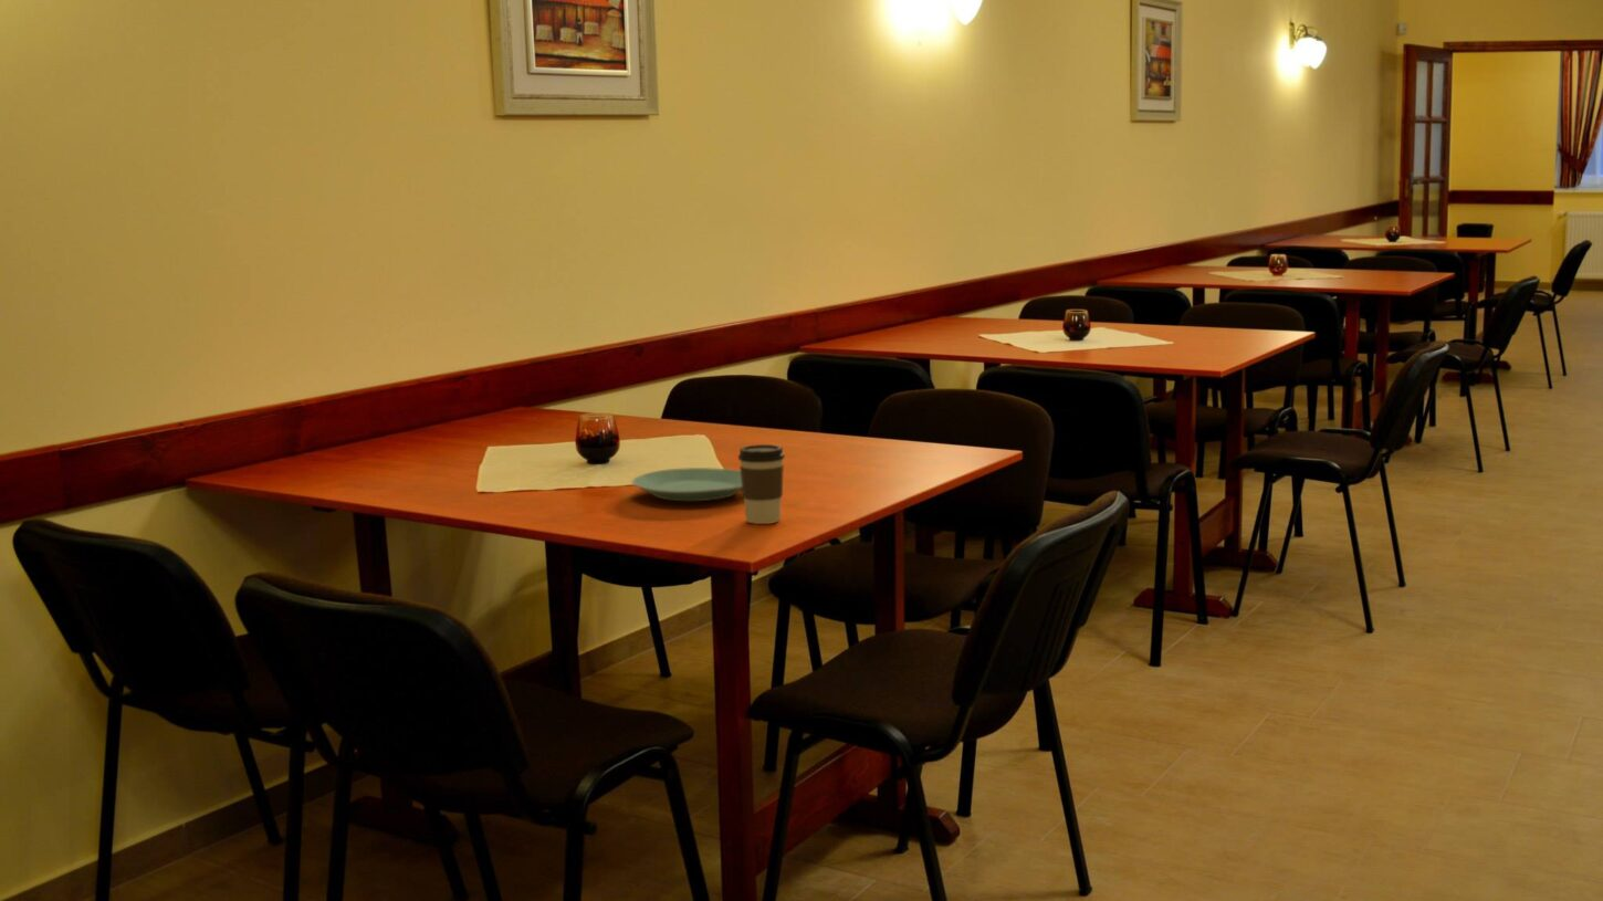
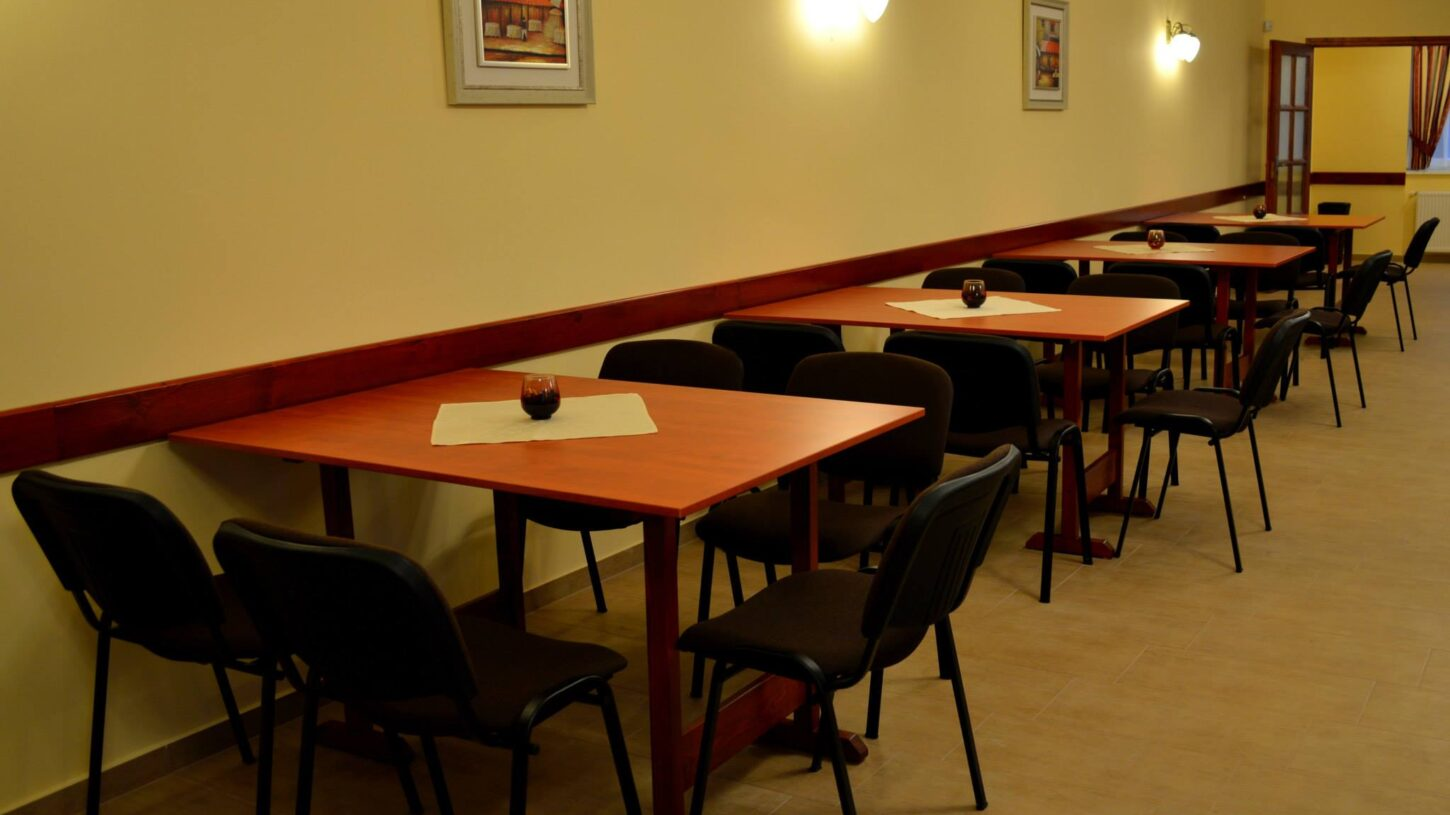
- coffee cup [737,443,786,525]
- plate [630,467,742,502]
